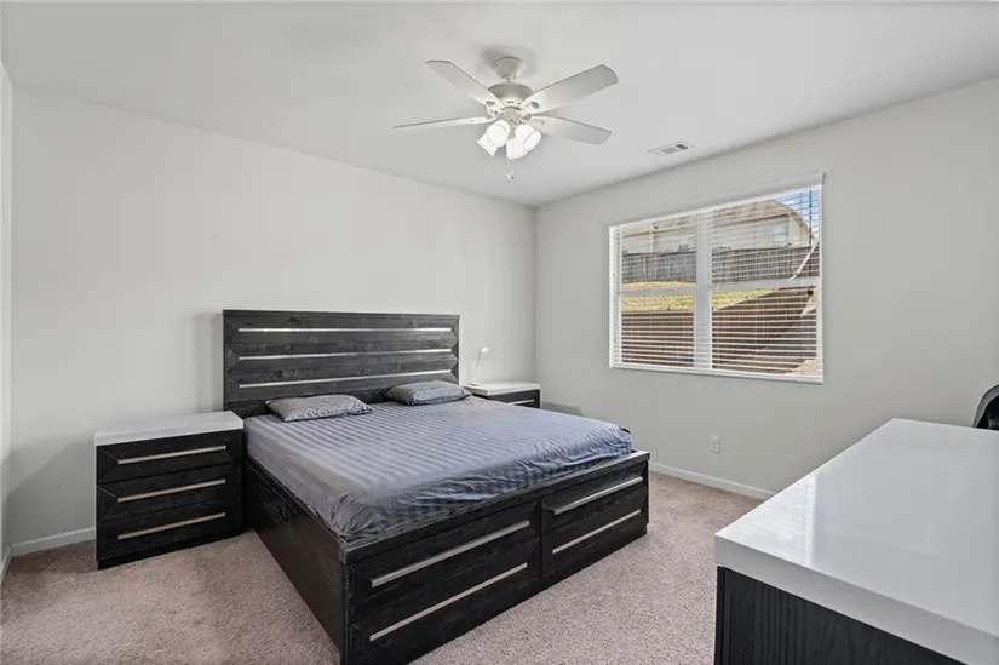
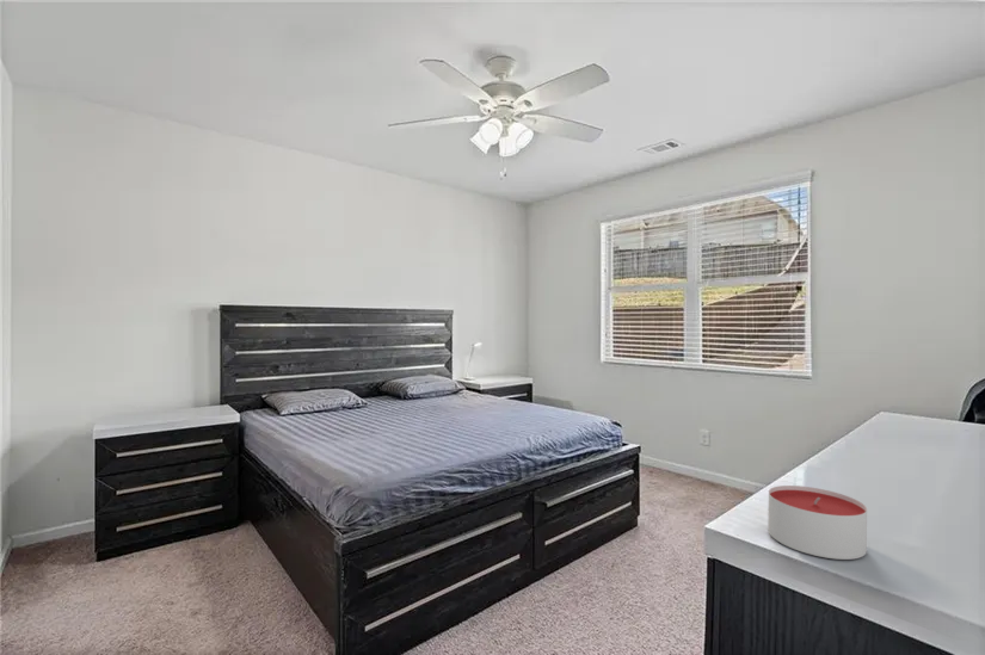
+ candle [767,484,868,561]
